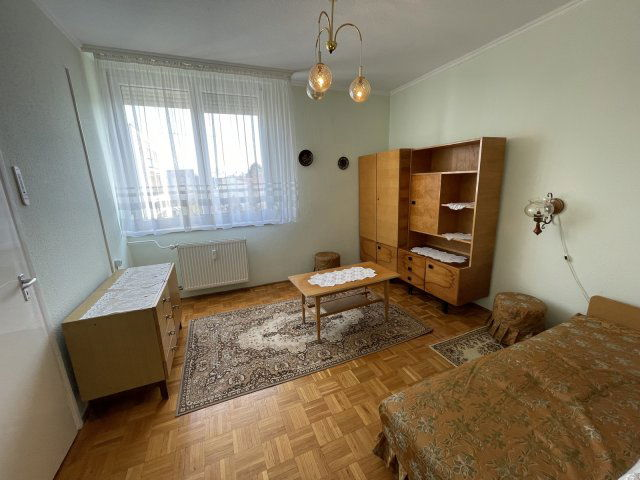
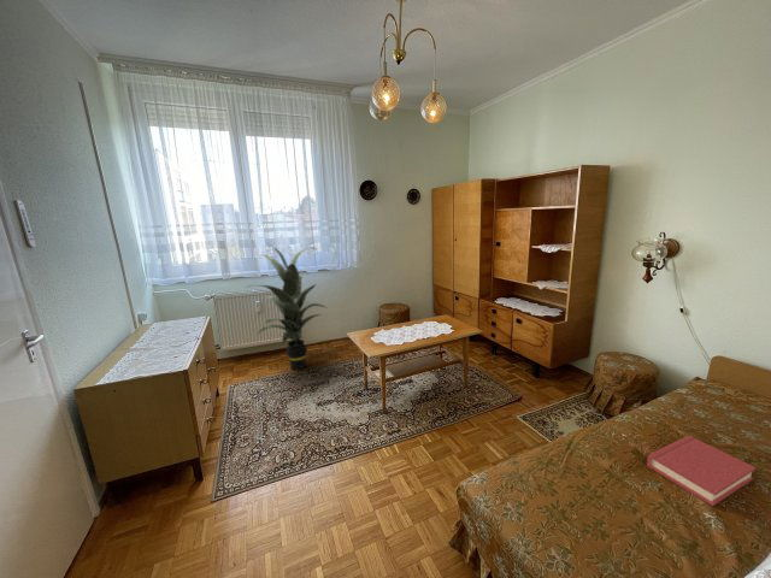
+ hardback book [646,435,757,507]
+ indoor plant [245,243,329,371]
